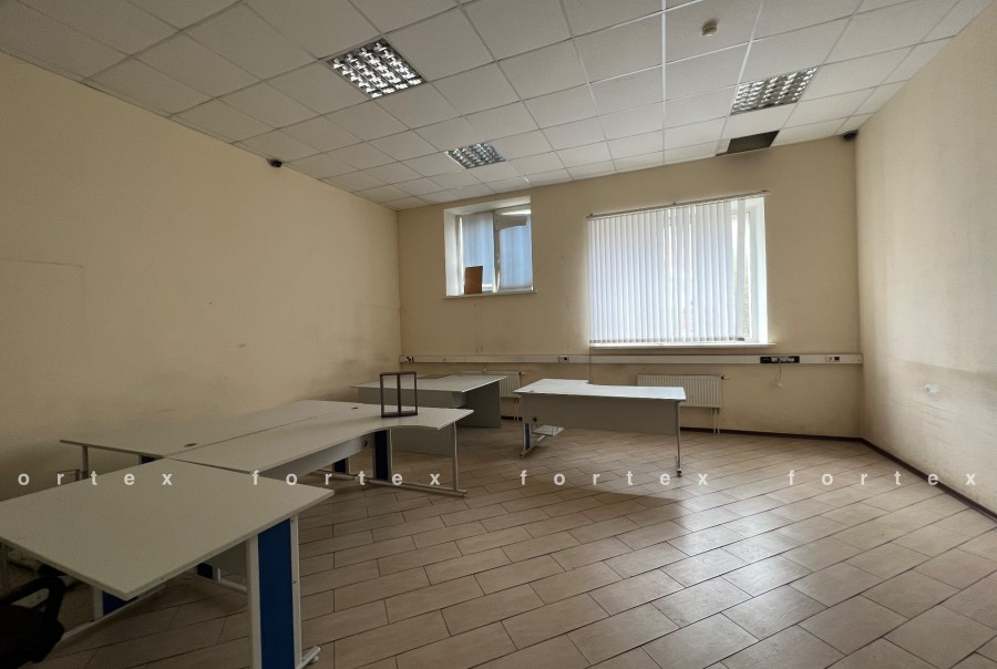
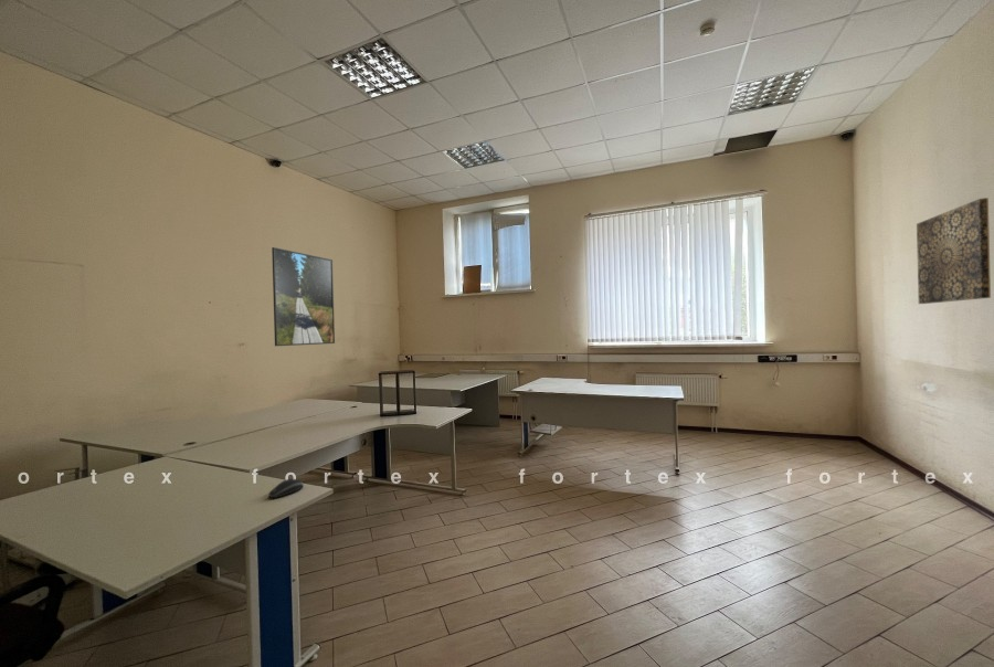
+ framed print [271,246,336,347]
+ wall art [916,197,992,305]
+ computer mouse [267,478,305,499]
